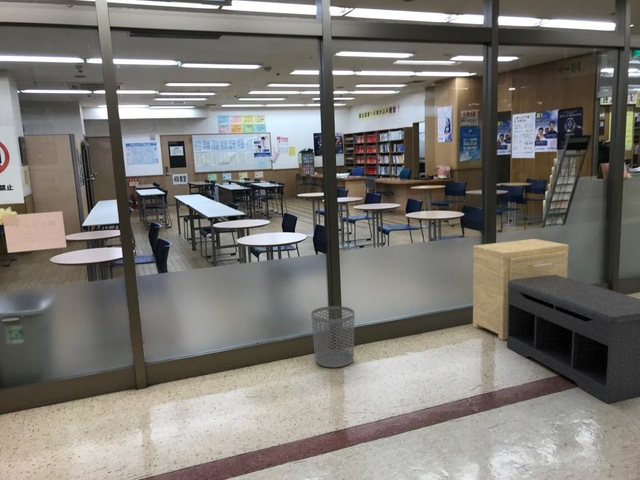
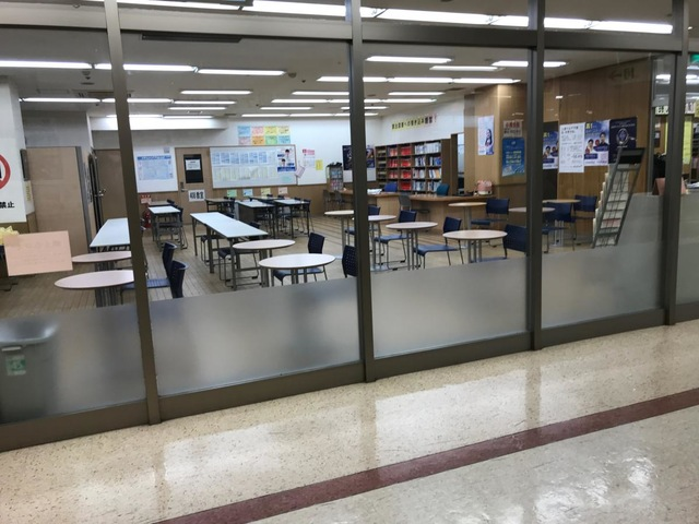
- waste bin [310,305,355,368]
- side table [472,238,570,341]
- bench [506,275,640,404]
